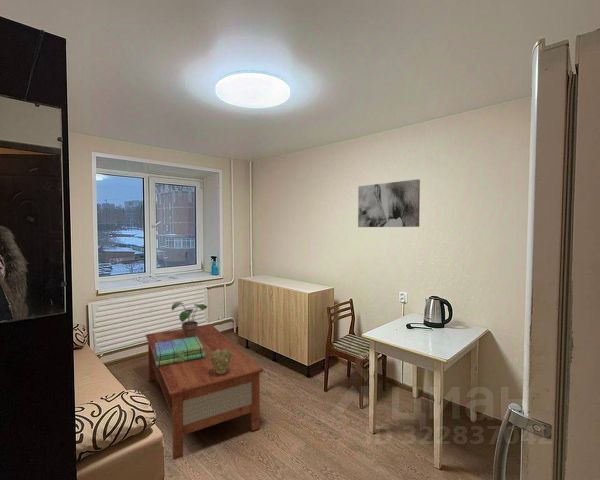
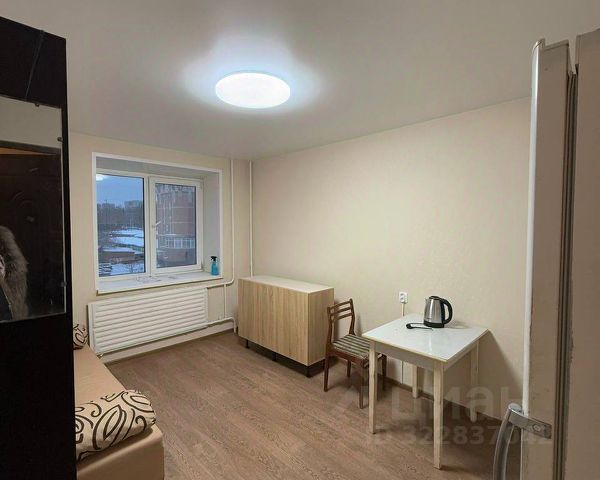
- coffee table [144,323,265,461]
- wall art [357,178,421,228]
- potted plant [171,301,208,338]
- decorative bowl [210,349,232,374]
- stack of books [153,337,205,367]
